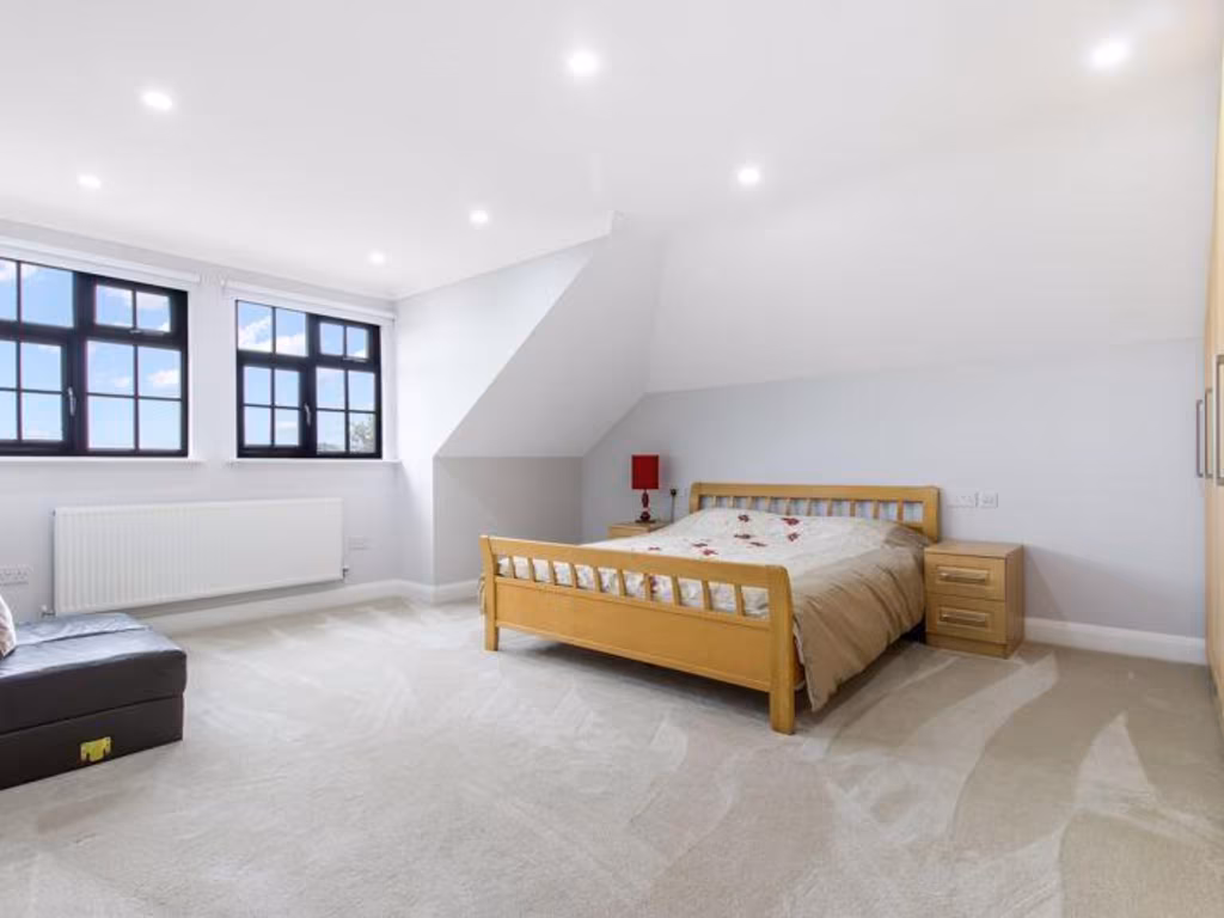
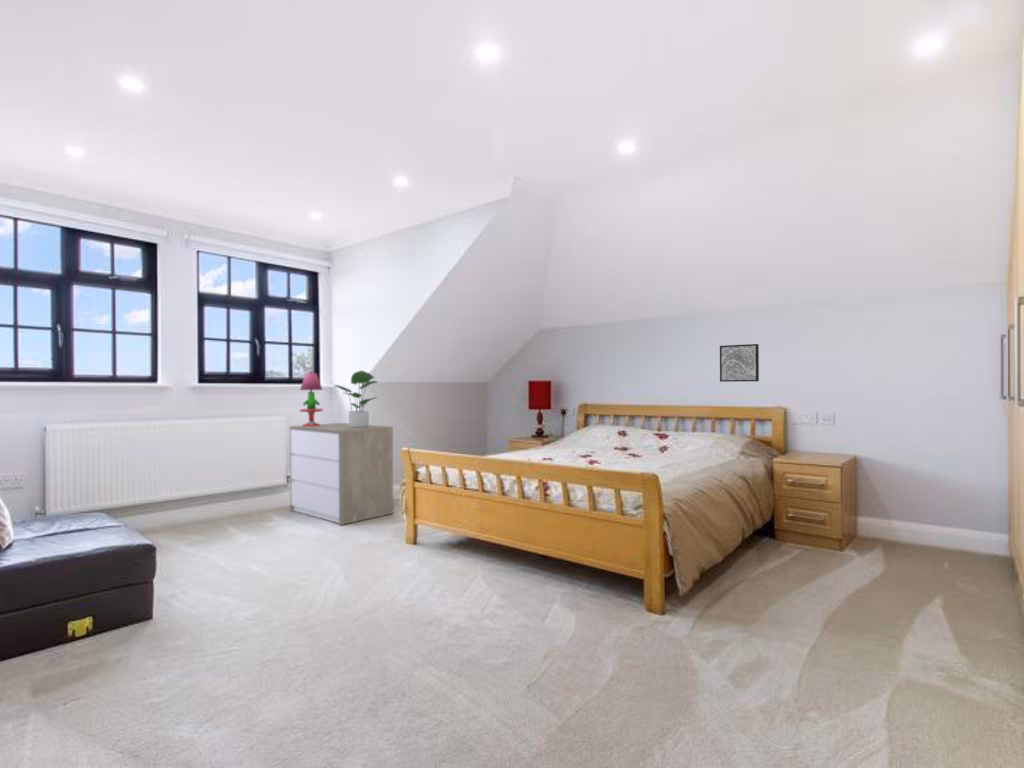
+ table lamp [298,370,324,426]
+ wall art [719,343,760,383]
+ potted plant [333,369,379,428]
+ dresser [289,422,394,526]
